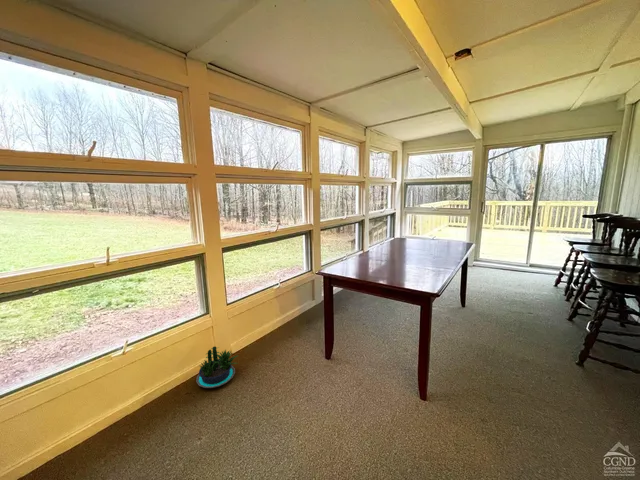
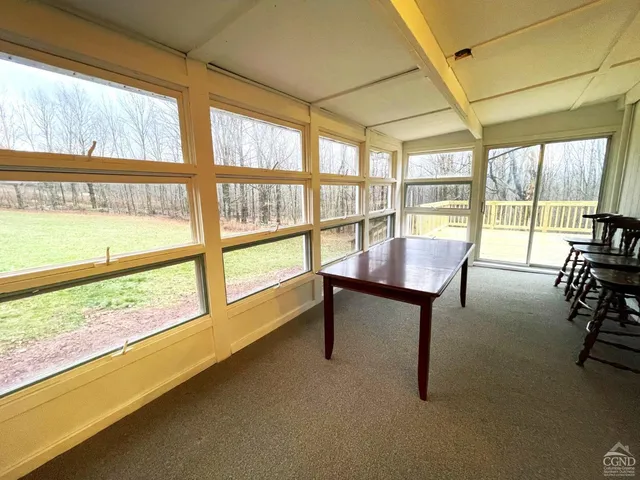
- potted plant [195,346,239,389]
